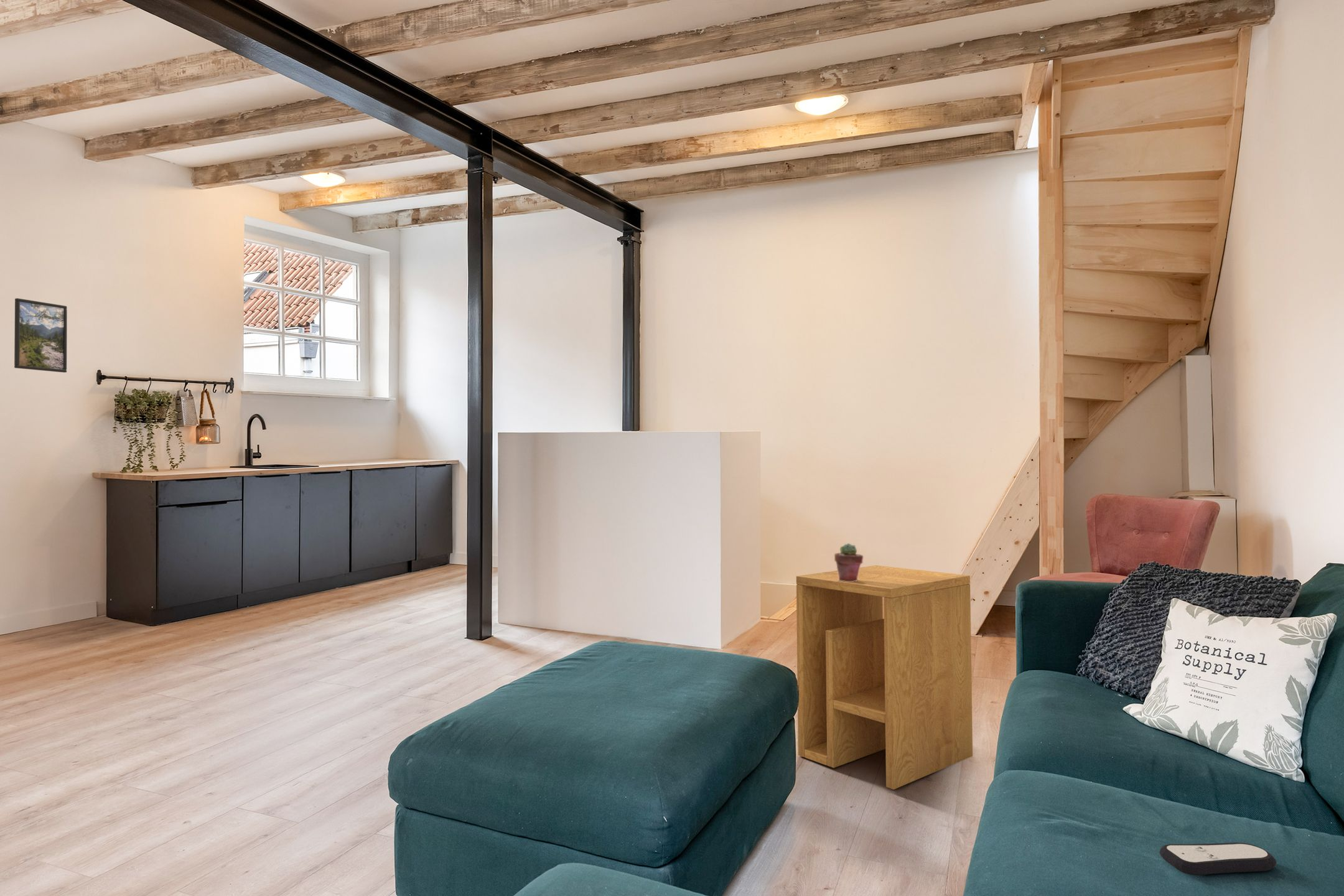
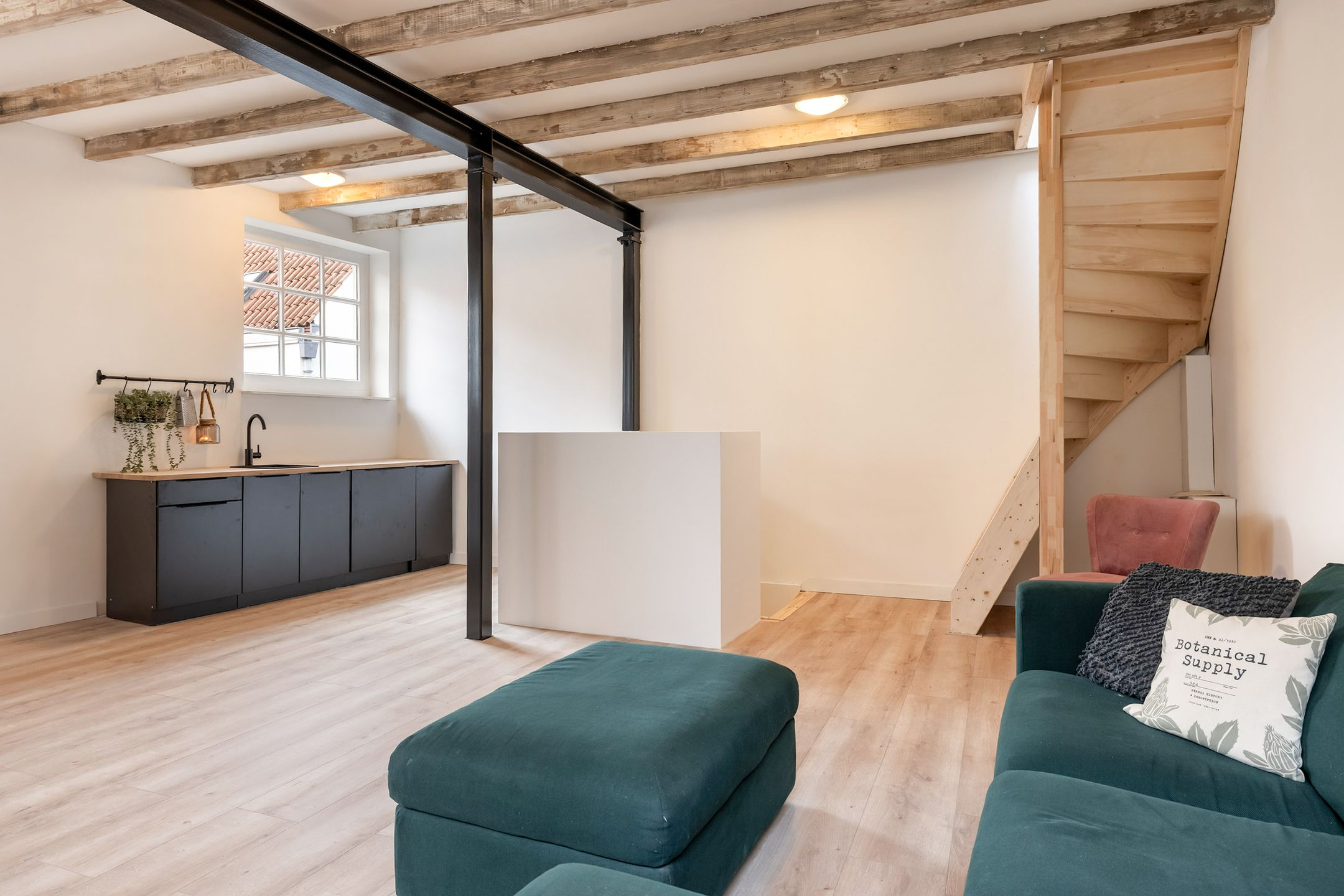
- side table [796,565,973,790]
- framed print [14,297,68,373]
- potted succulent [834,543,864,582]
- remote control [1159,842,1277,876]
